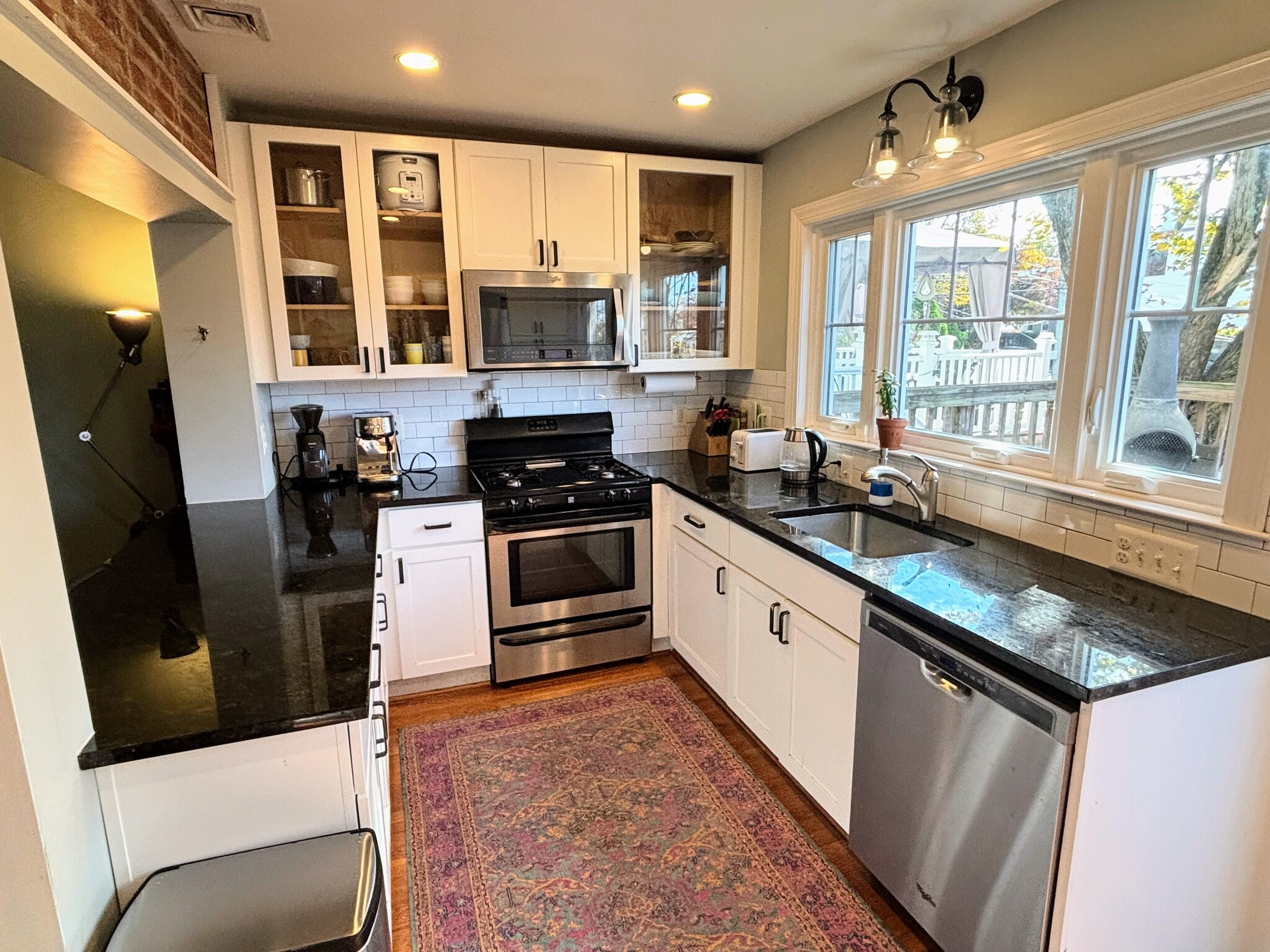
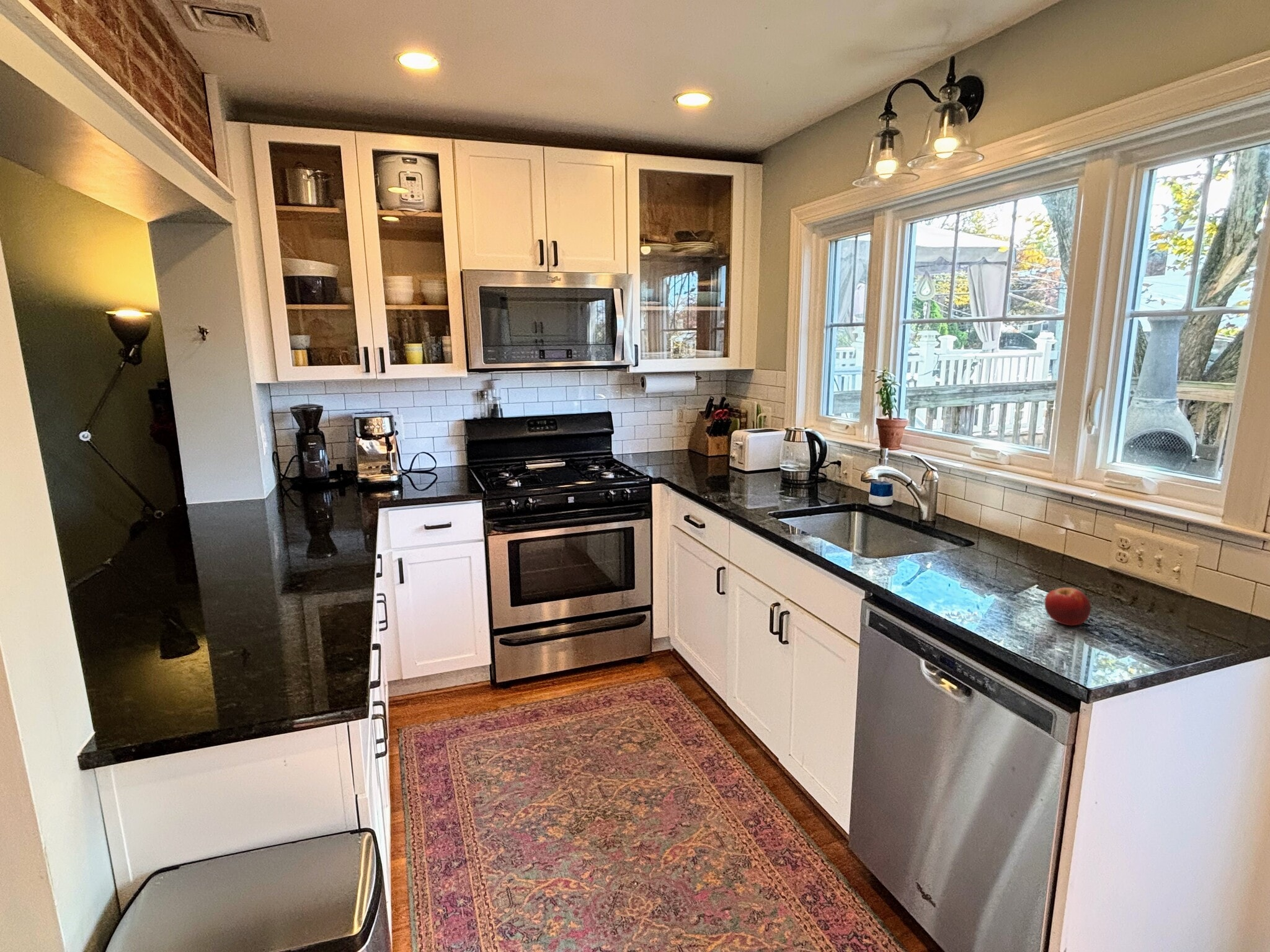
+ fruit [1044,587,1091,626]
